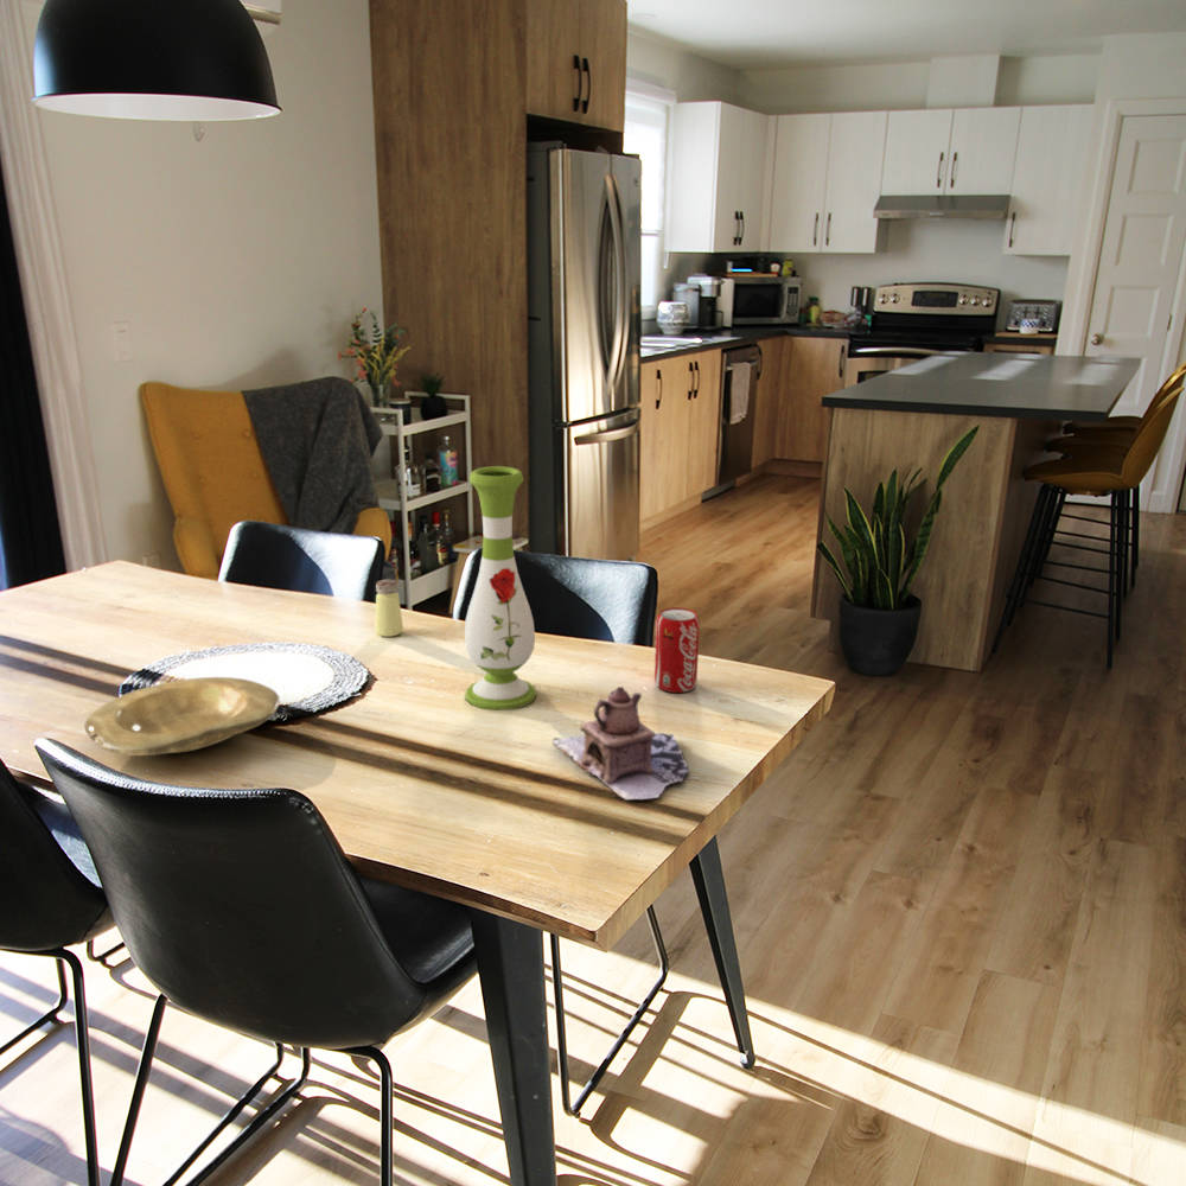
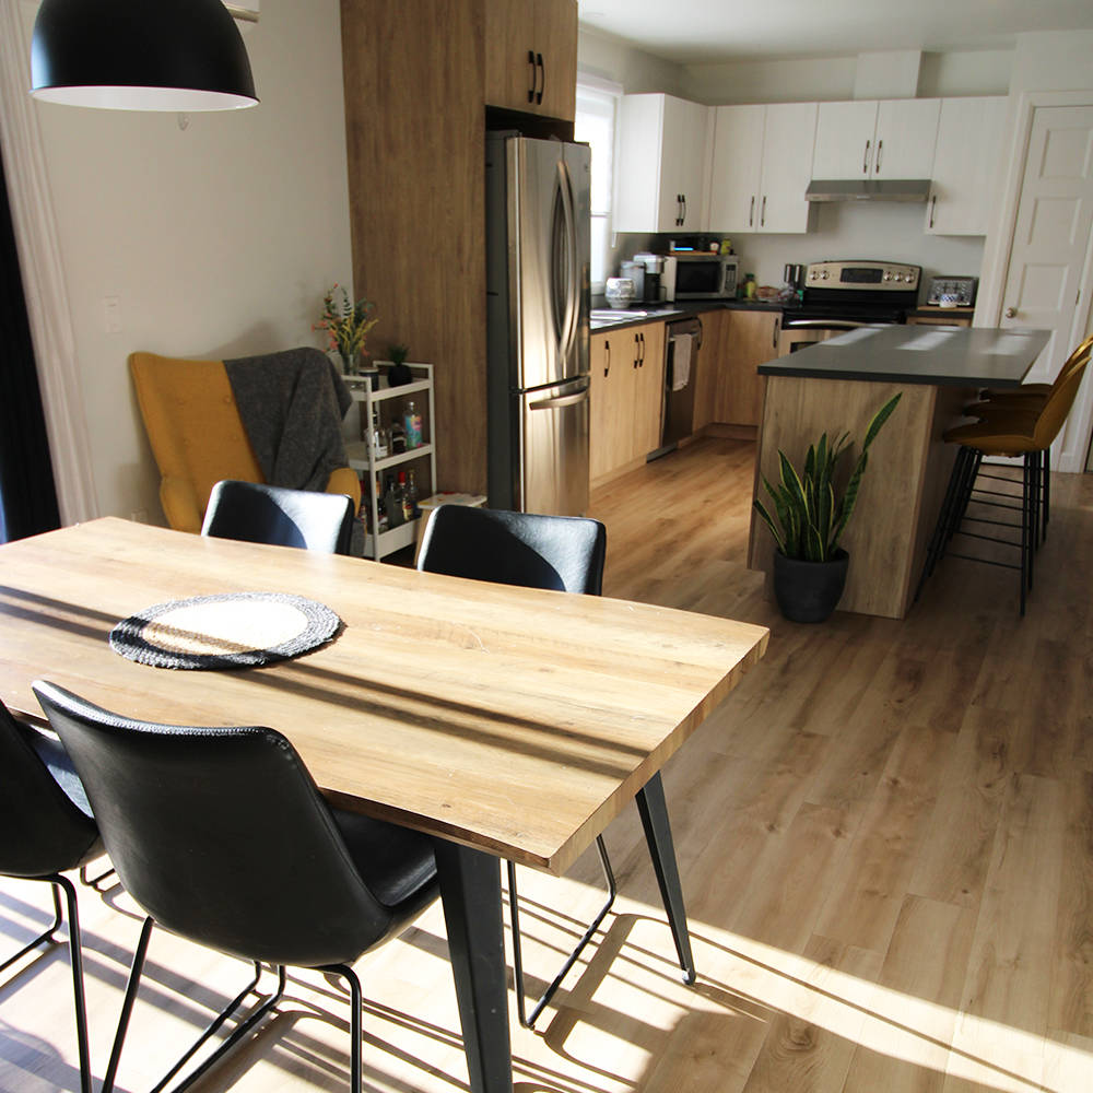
- saltshaker [374,579,404,638]
- beverage can [653,606,701,694]
- vase [464,465,538,712]
- plate [83,676,281,757]
- teapot [550,686,690,801]
